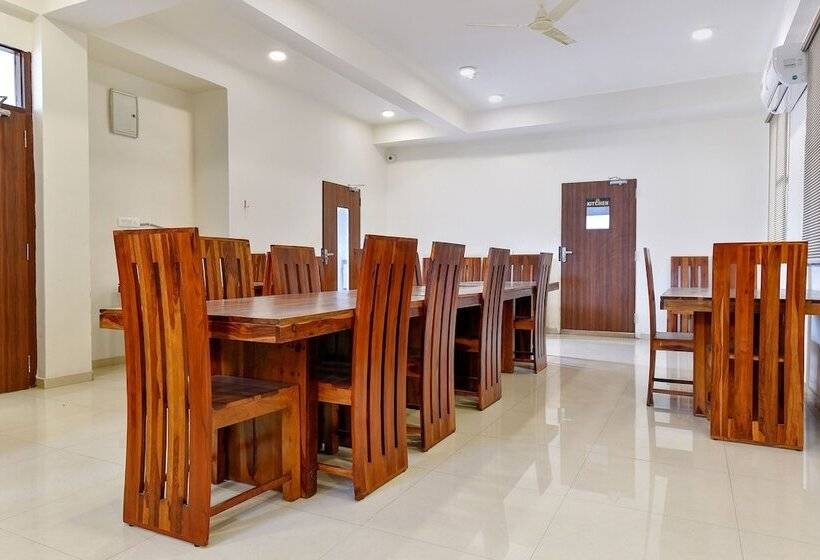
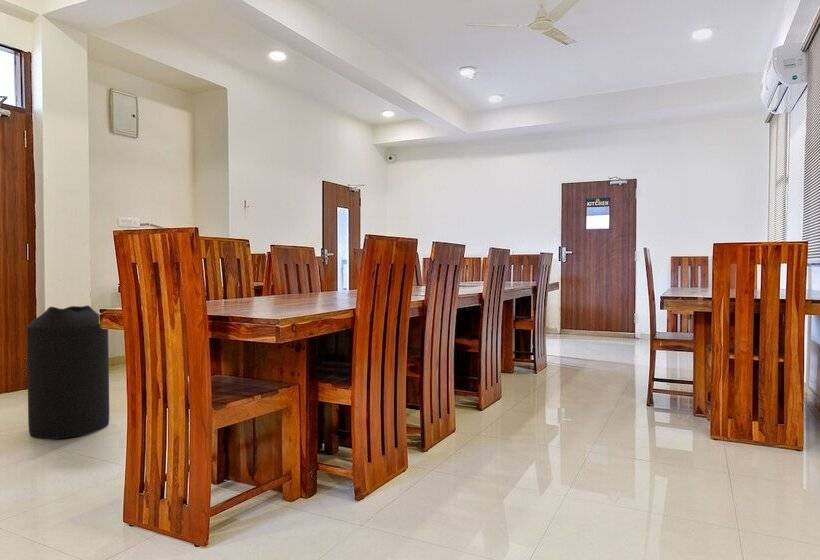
+ trash can [26,304,110,440]
